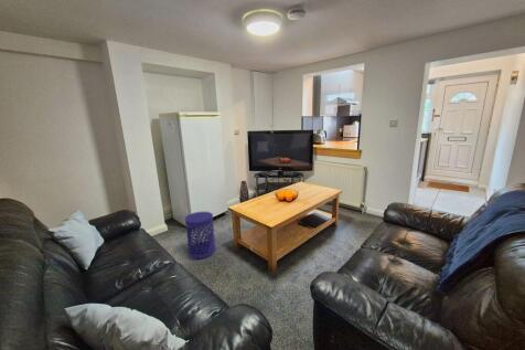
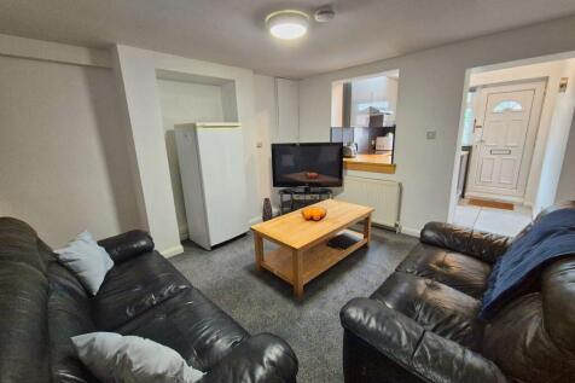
- waste bin [184,211,216,259]
